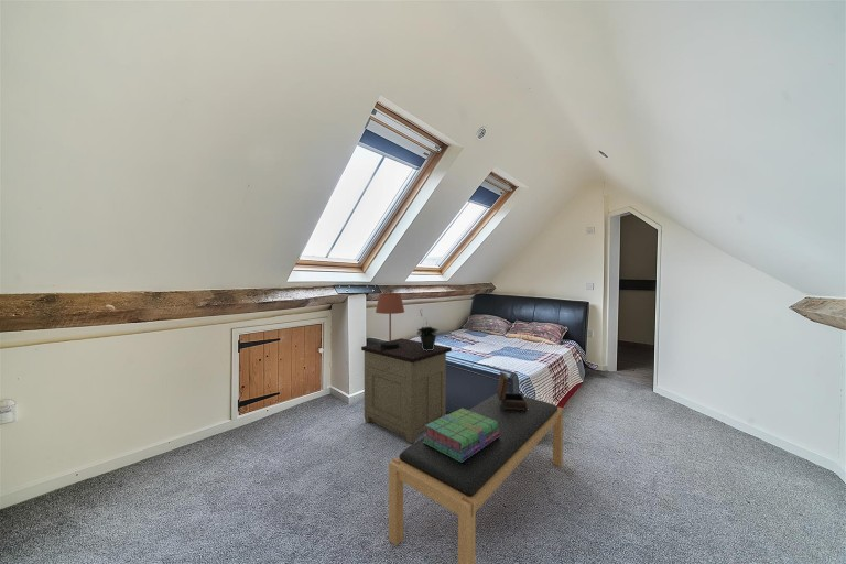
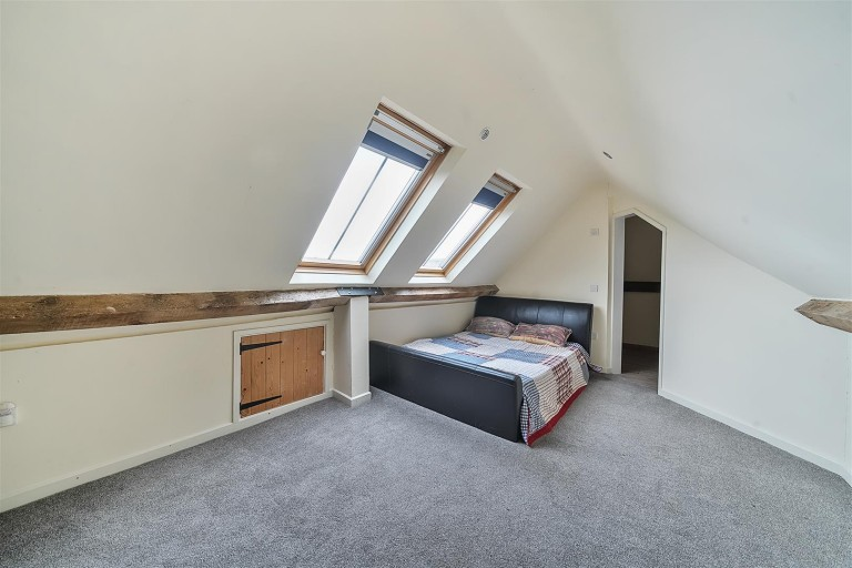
- stack of books [422,408,500,463]
- bench [388,391,564,564]
- table lamp [375,289,405,351]
- nightstand [360,337,453,445]
- potted plant [416,310,440,351]
- decorative box [496,370,529,410]
